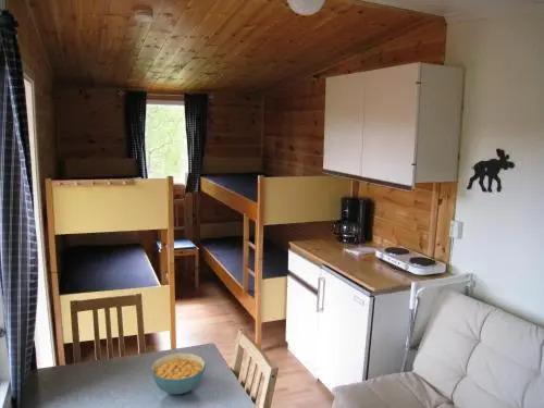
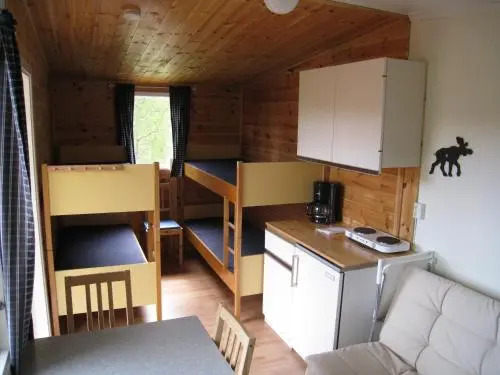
- cereal bowl [149,351,207,395]
